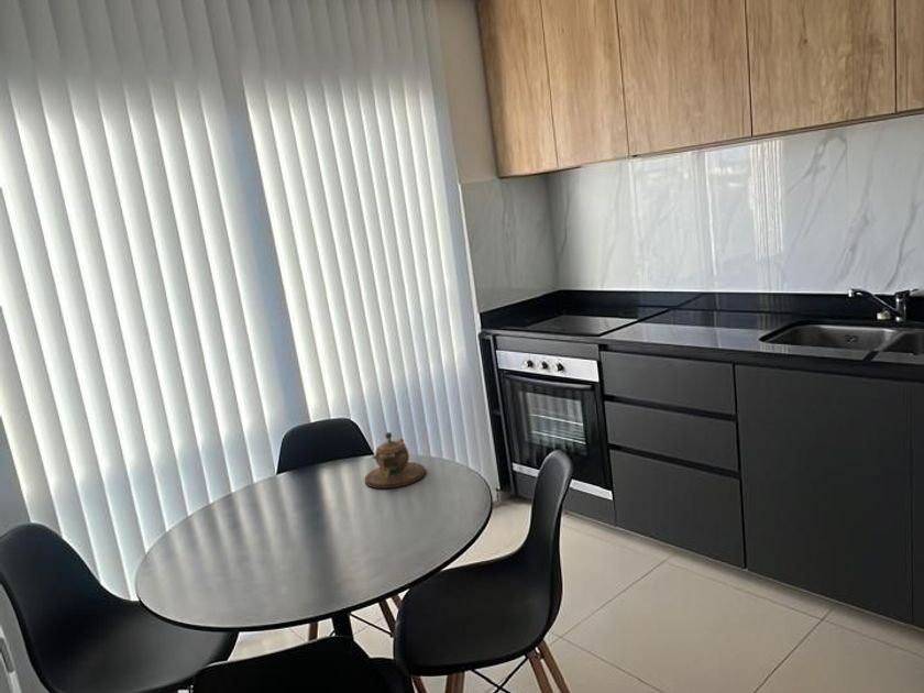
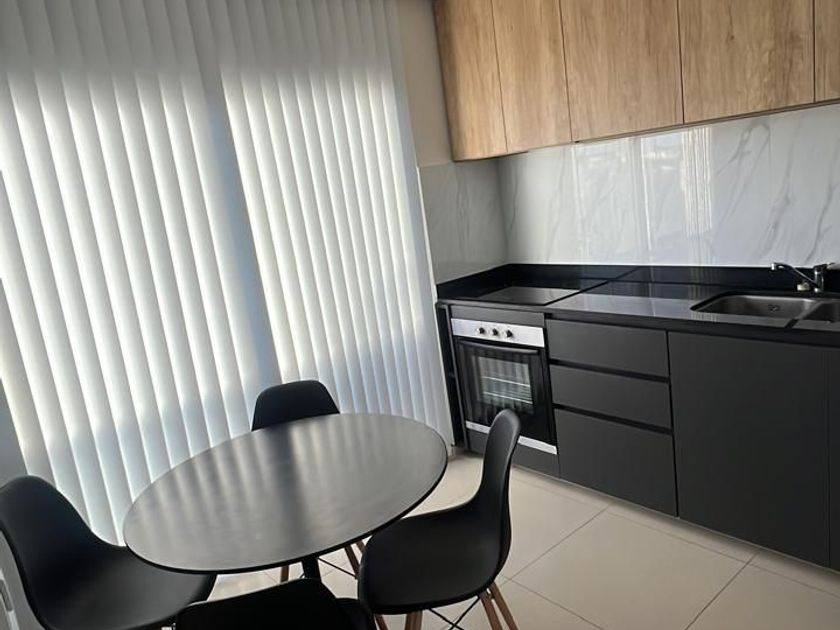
- teapot [364,431,427,490]
